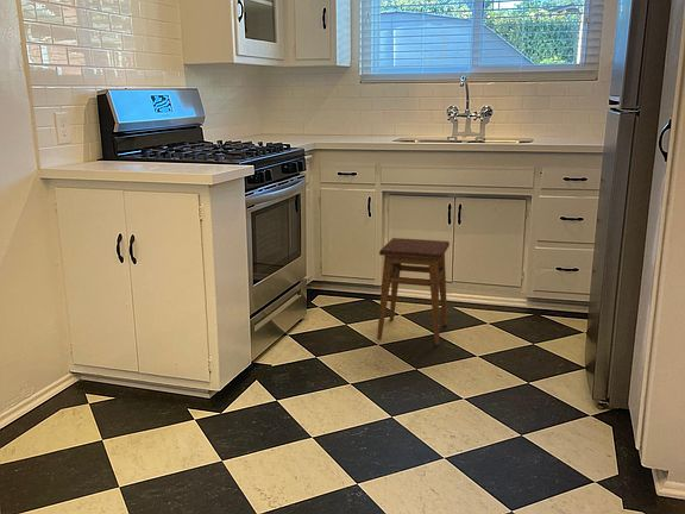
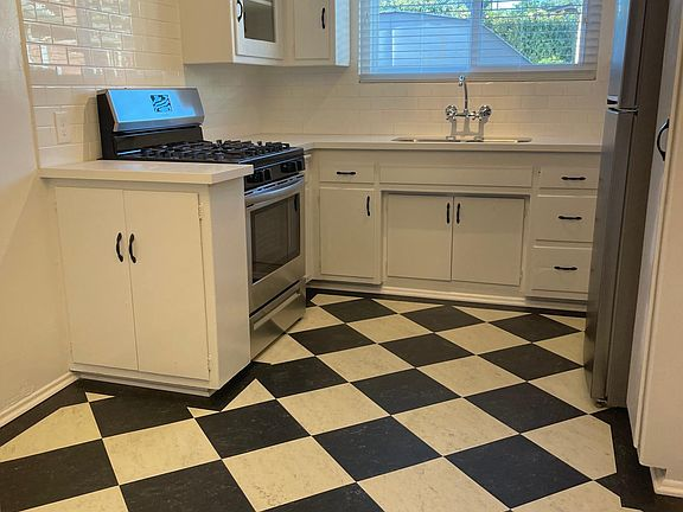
- stool [376,237,451,346]
